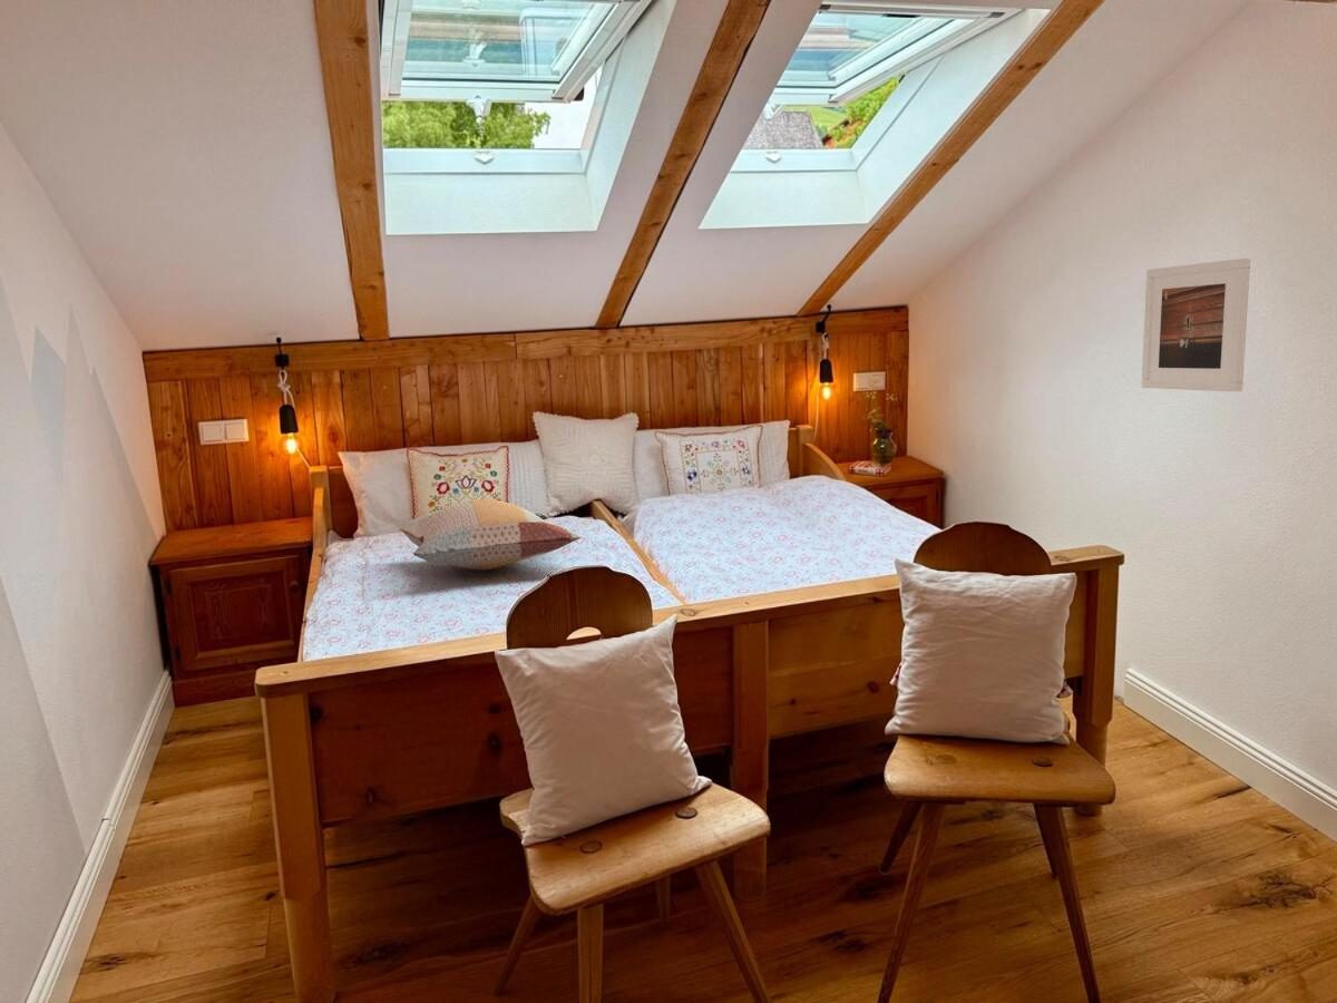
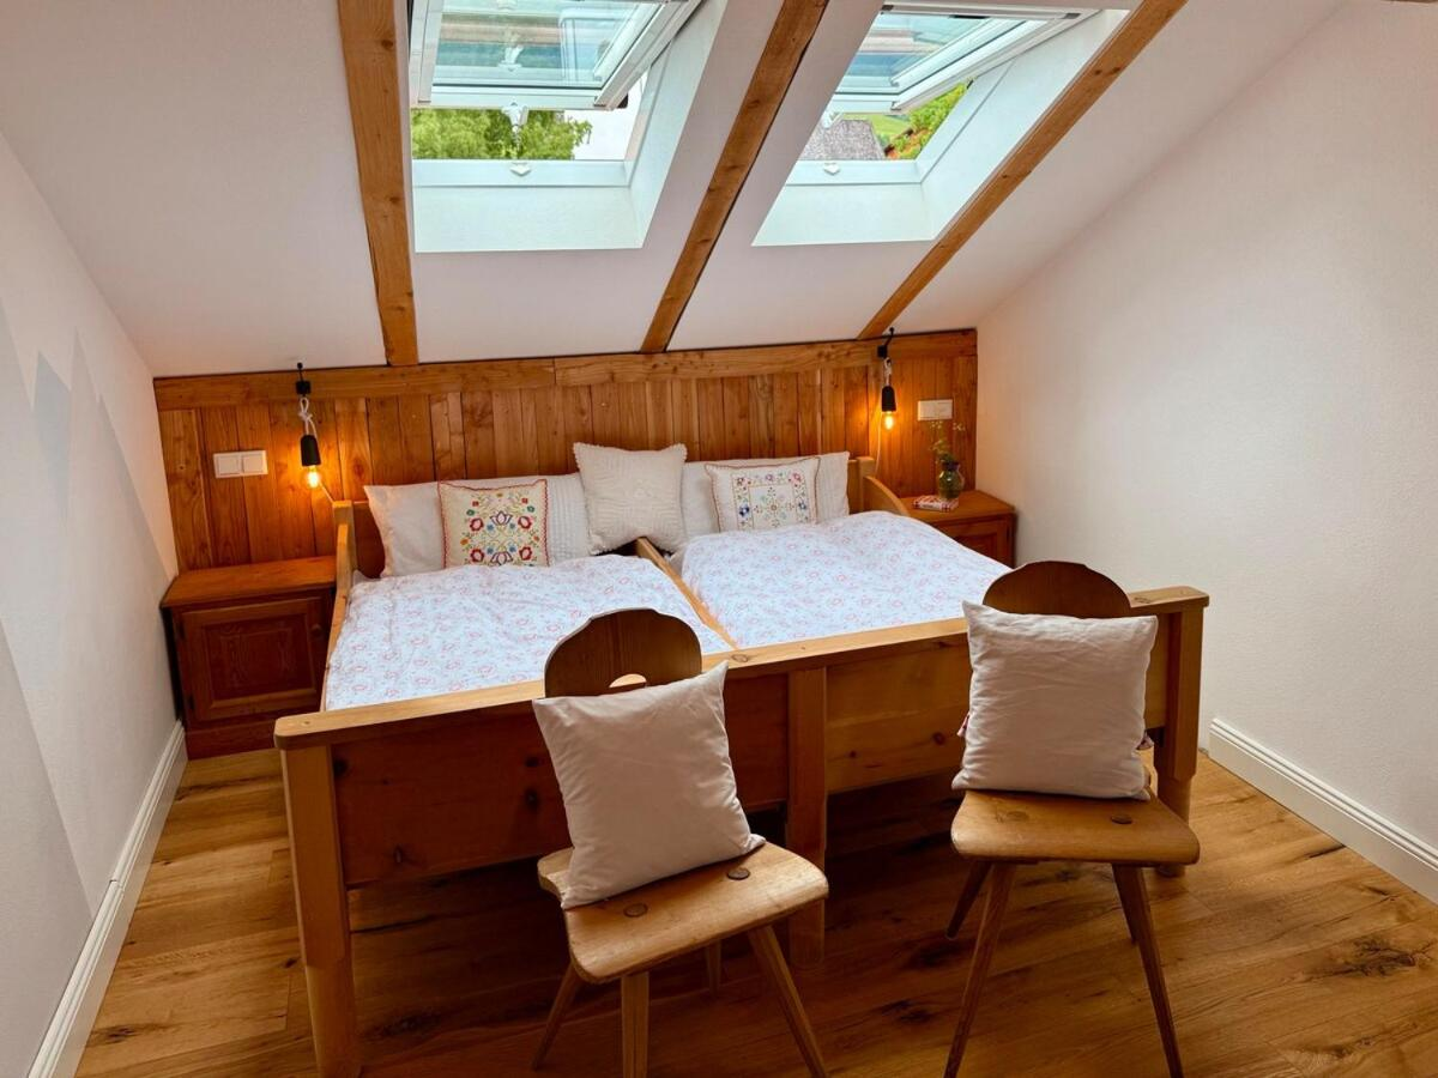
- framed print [1140,257,1251,392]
- decorative pillow [399,497,582,572]
